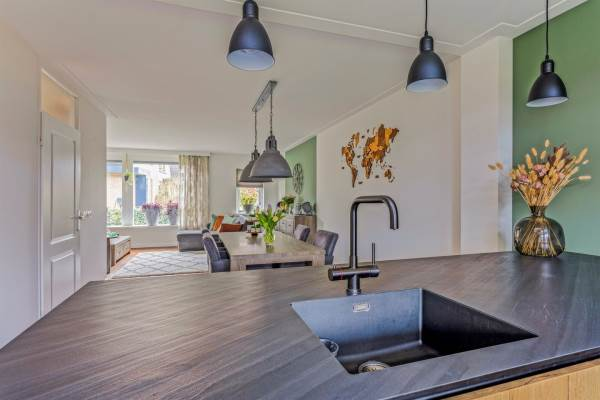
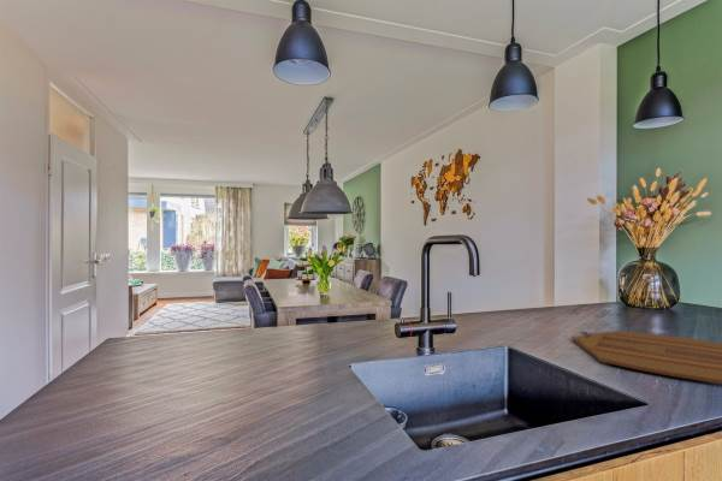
+ cutting board [570,329,722,385]
